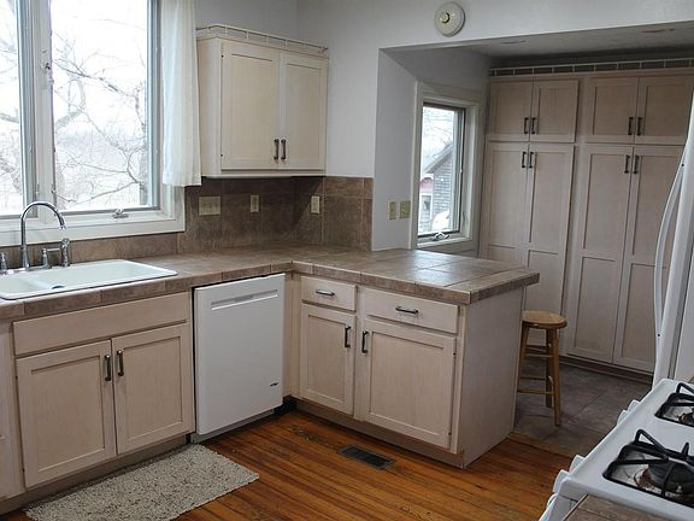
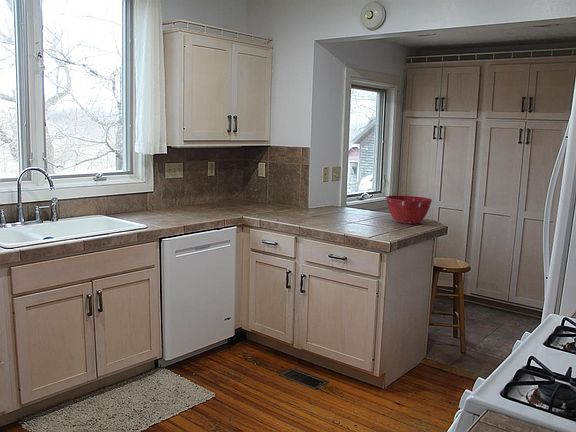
+ mixing bowl [385,195,433,225]
